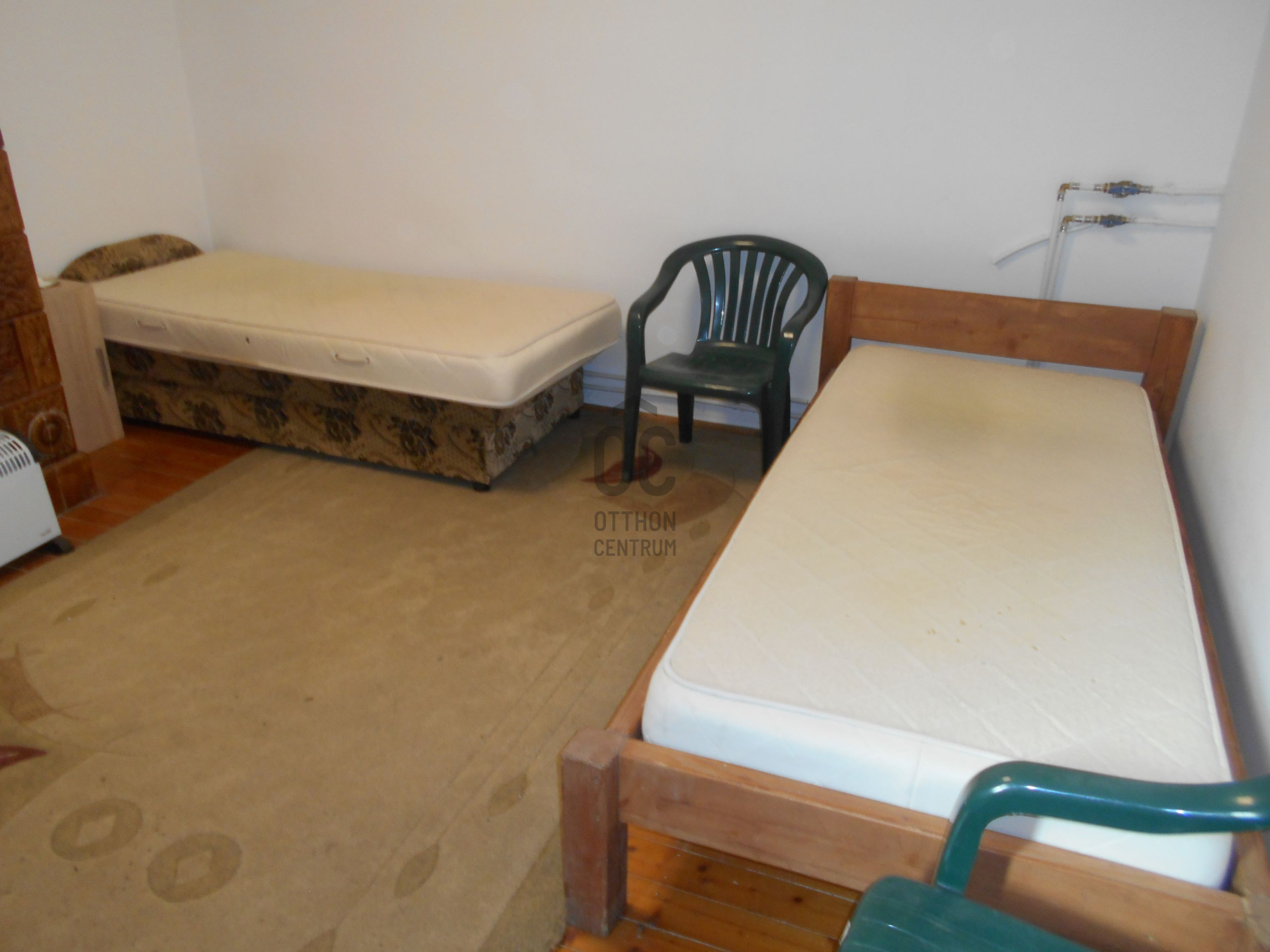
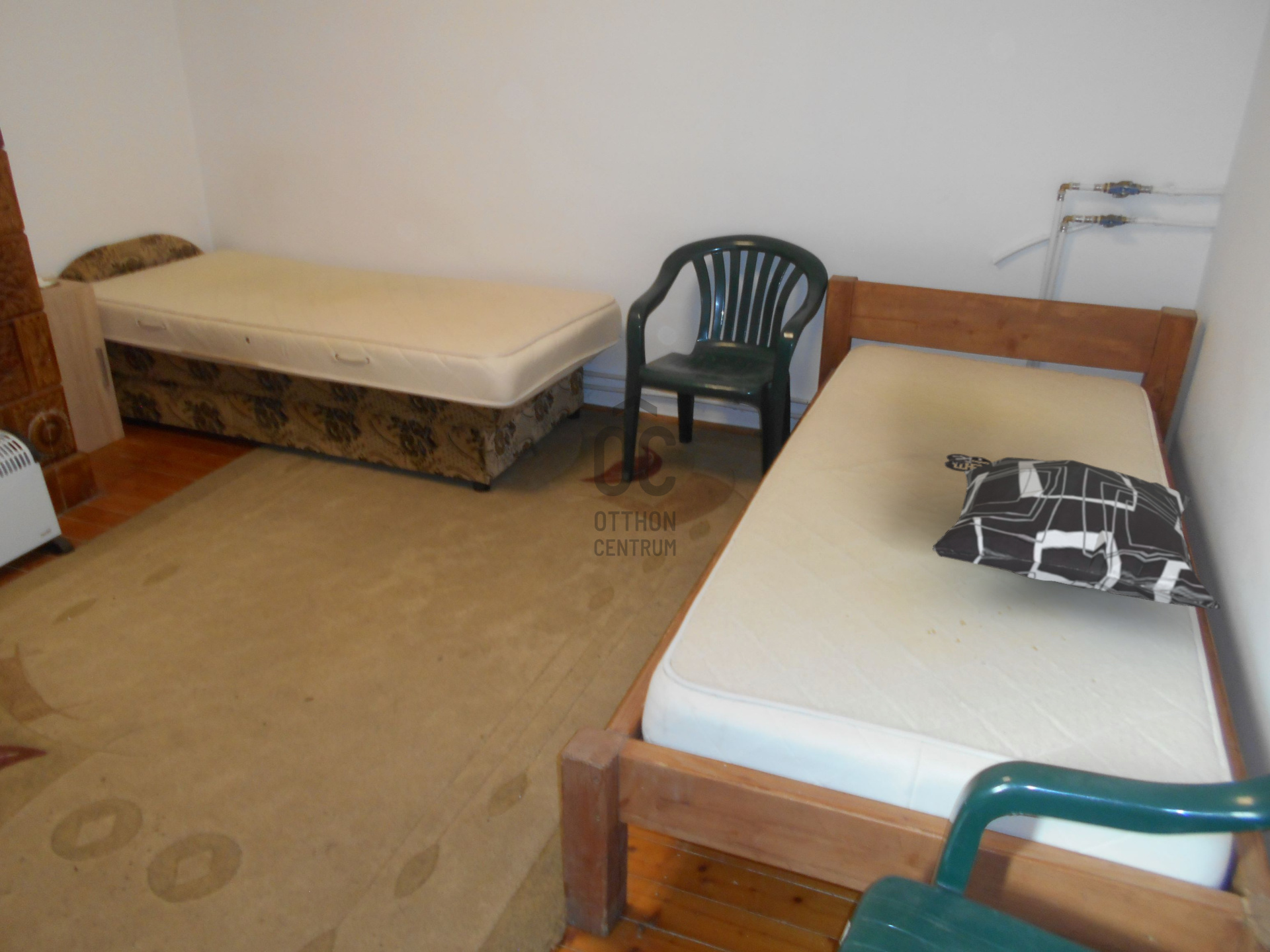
+ decorative pillow [931,453,1221,610]
